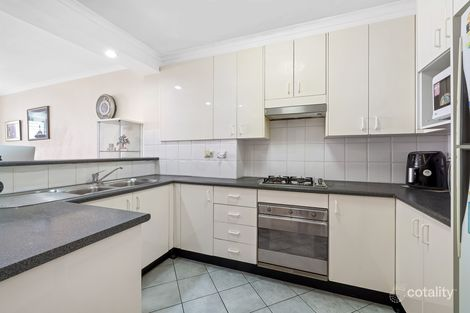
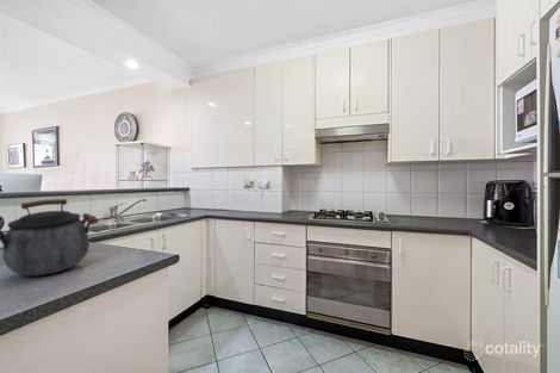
+ kettle [0,198,100,278]
